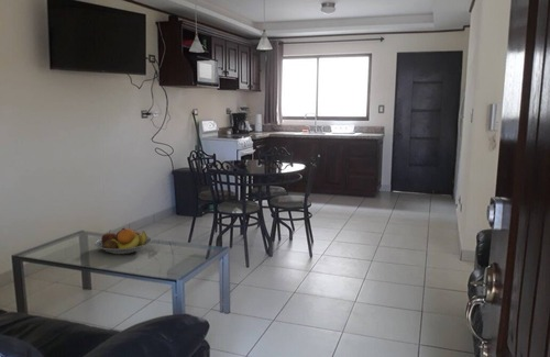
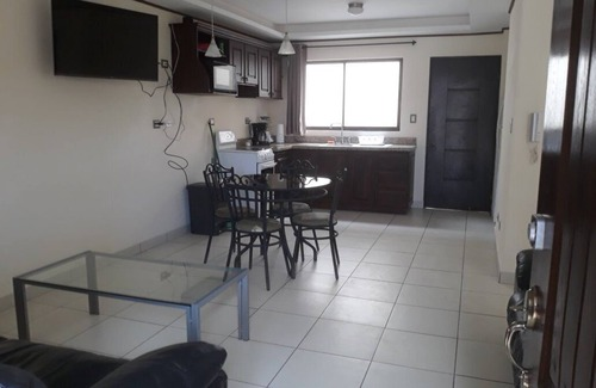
- fruit bowl [94,227,153,255]
